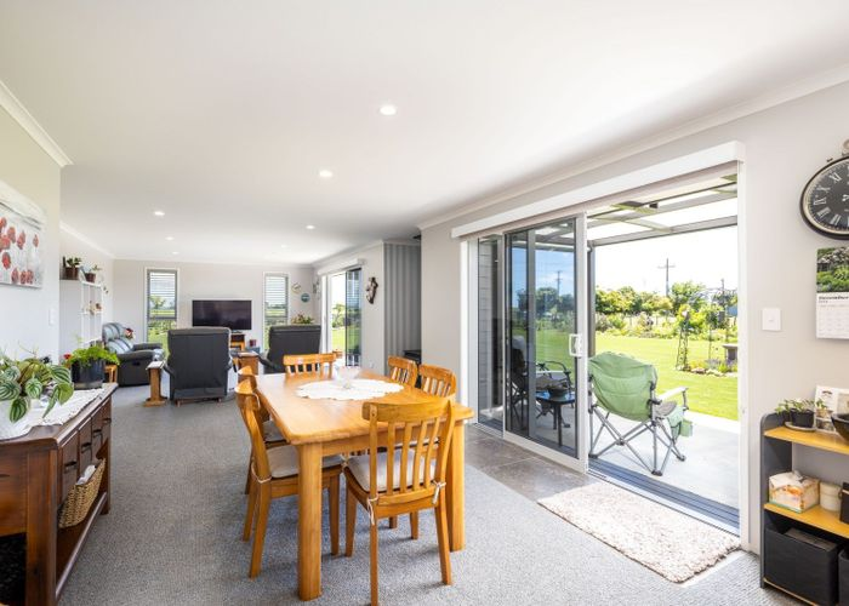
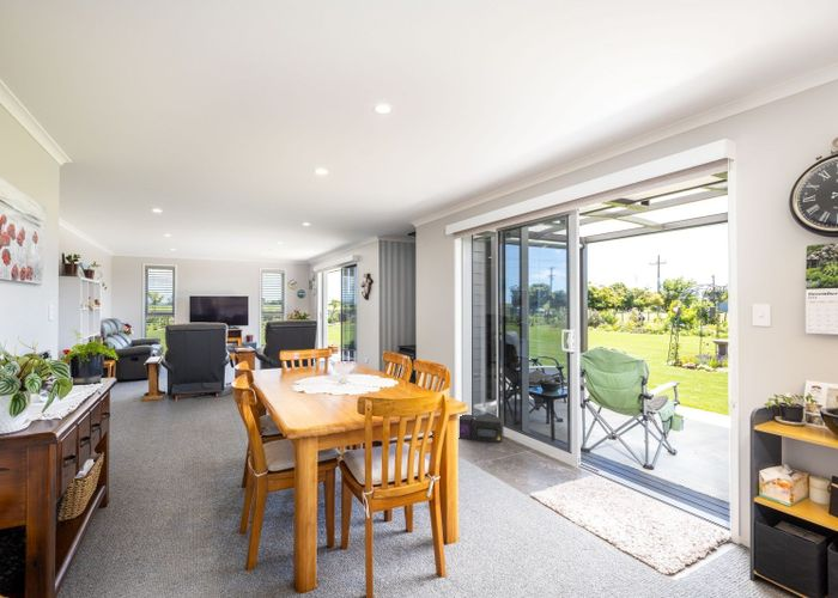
+ air purifier [457,414,505,444]
